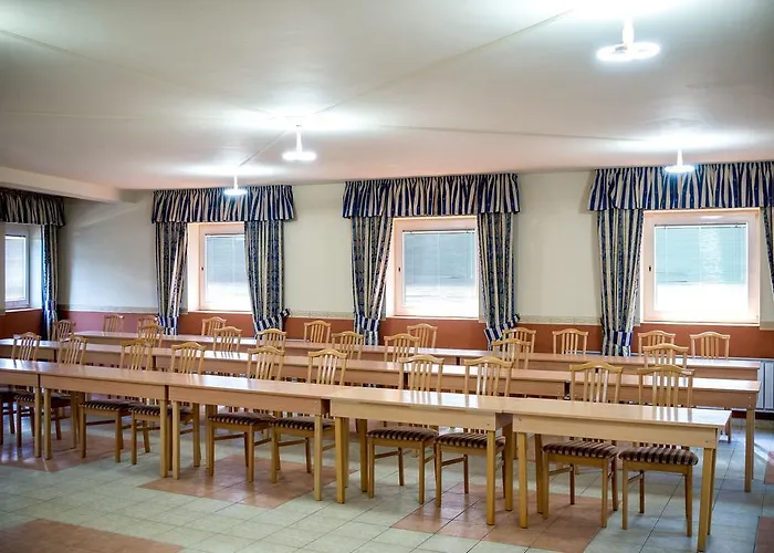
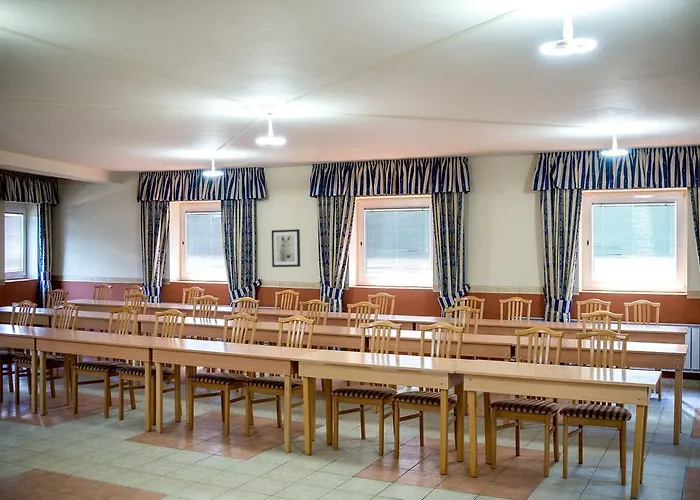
+ wall art [271,228,301,268]
